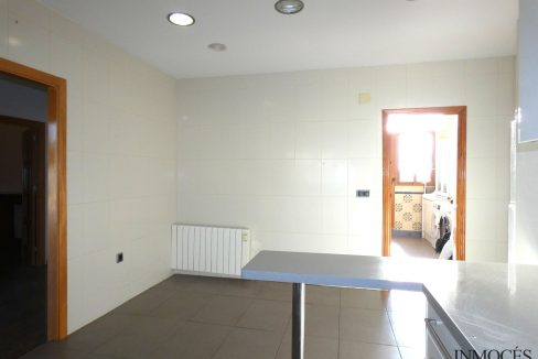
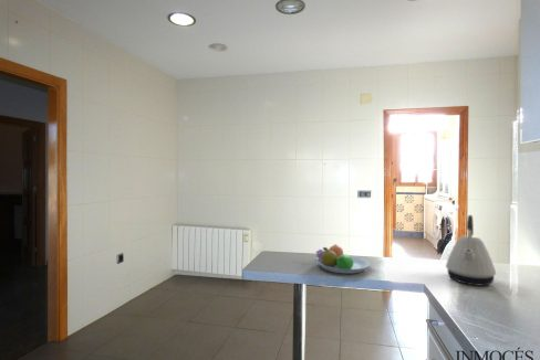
+ kettle [445,214,497,286]
+ fruit bowl [314,244,371,275]
